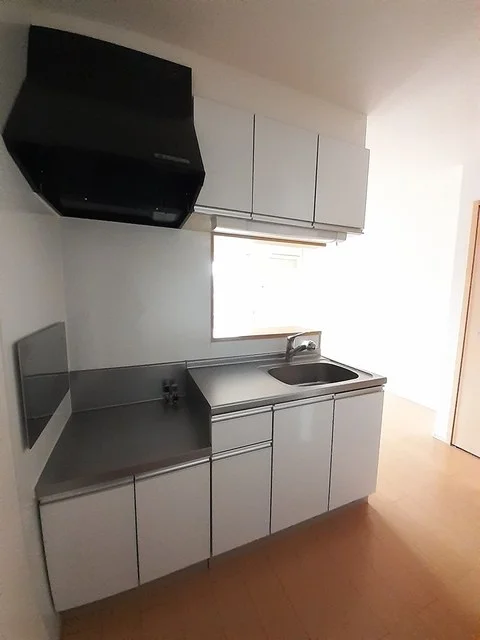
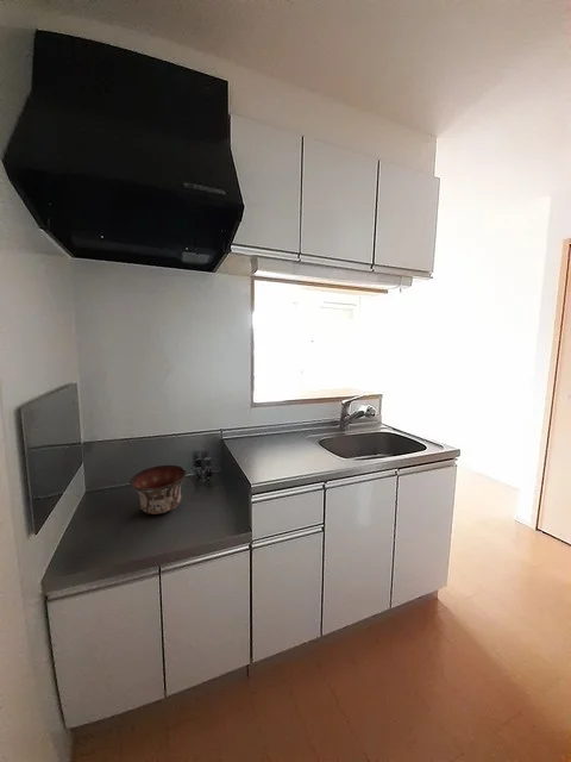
+ bowl [128,464,188,516]
